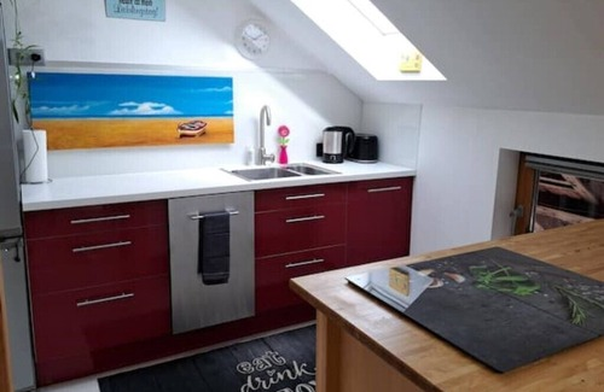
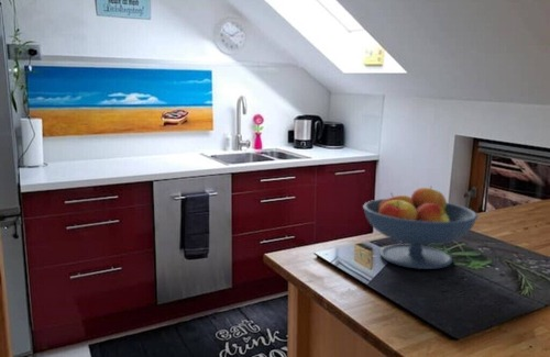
+ fruit bowl [362,186,480,270]
